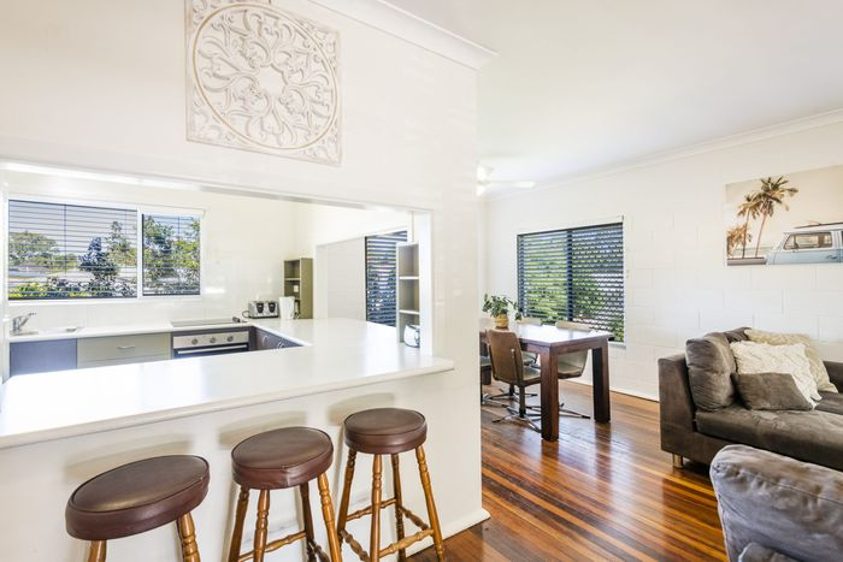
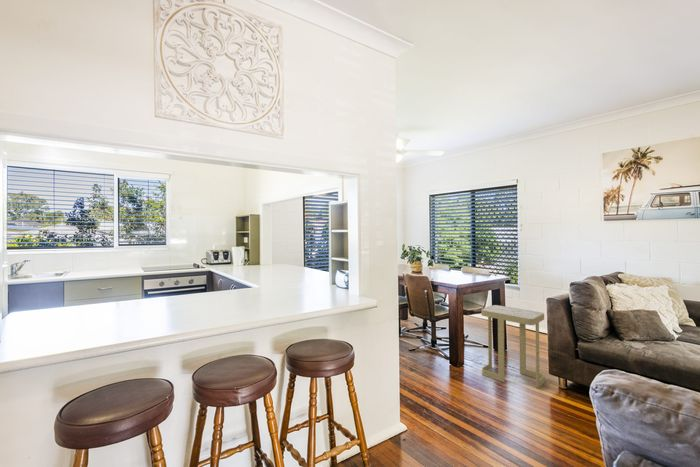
+ side table [480,304,546,390]
